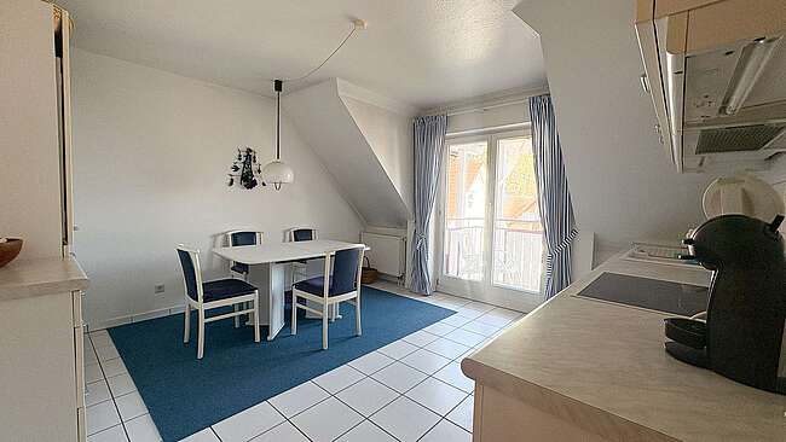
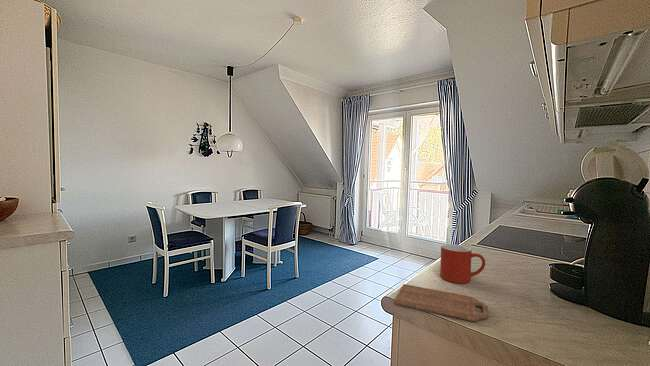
+ cutting board [393,283,490,322]
+ mug [439,243,486,284]
